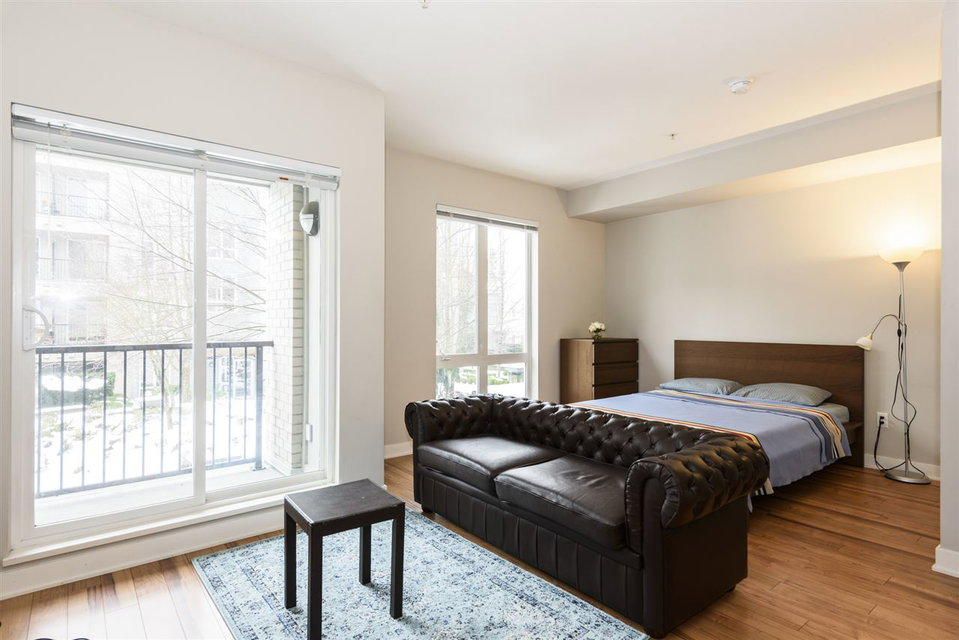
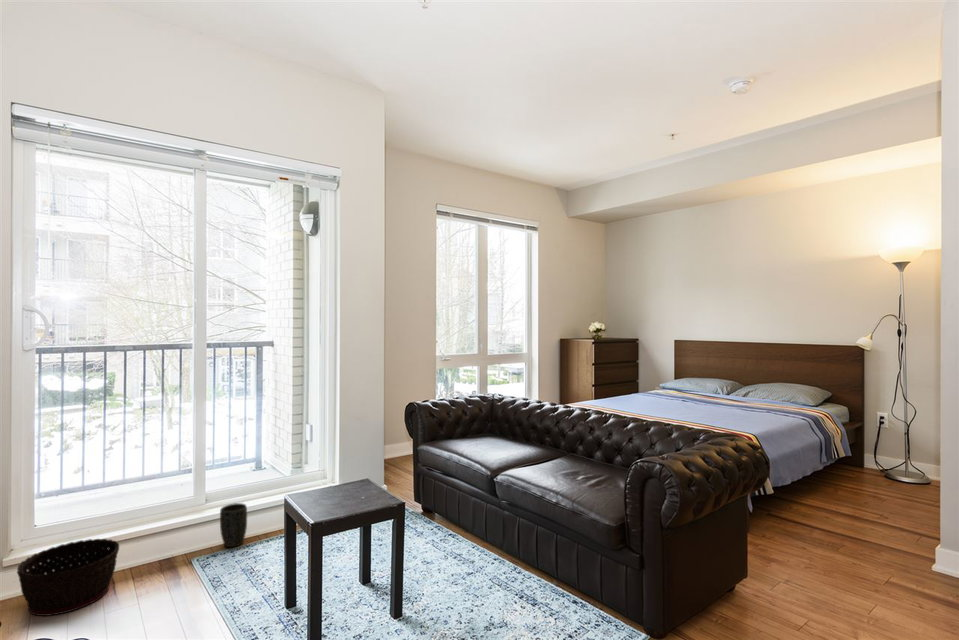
+ basket [16,538,120,617]
+ plant pot [219,502,248,548]
